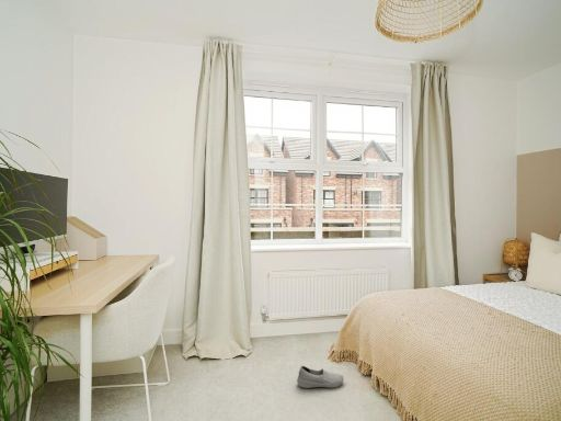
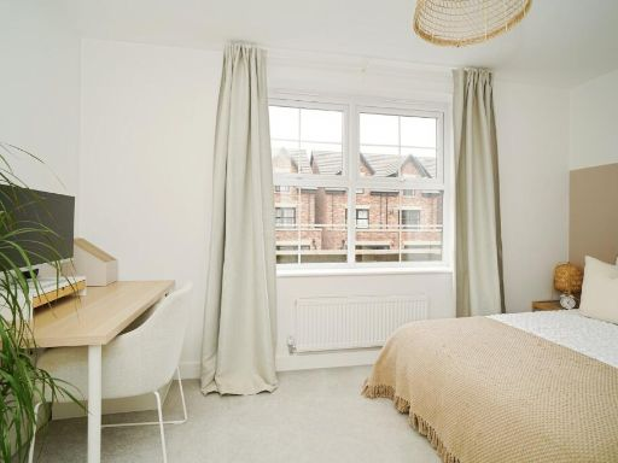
- shoe [296,364,345,389]
